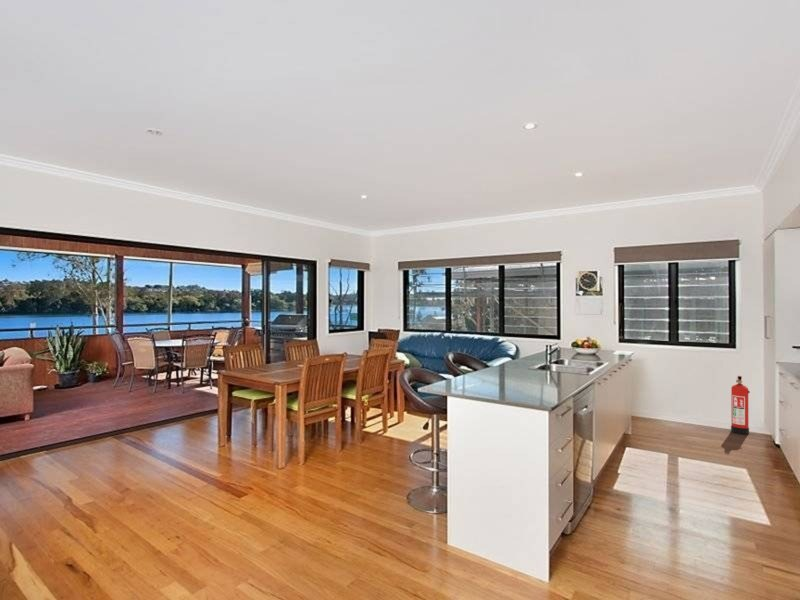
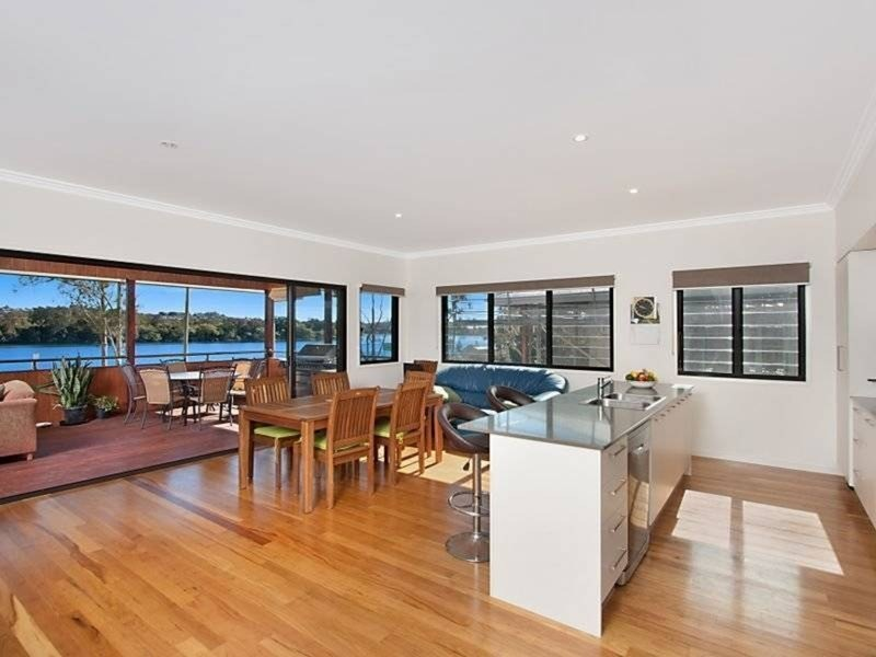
- fire extinguisher [730,375,751,435]
